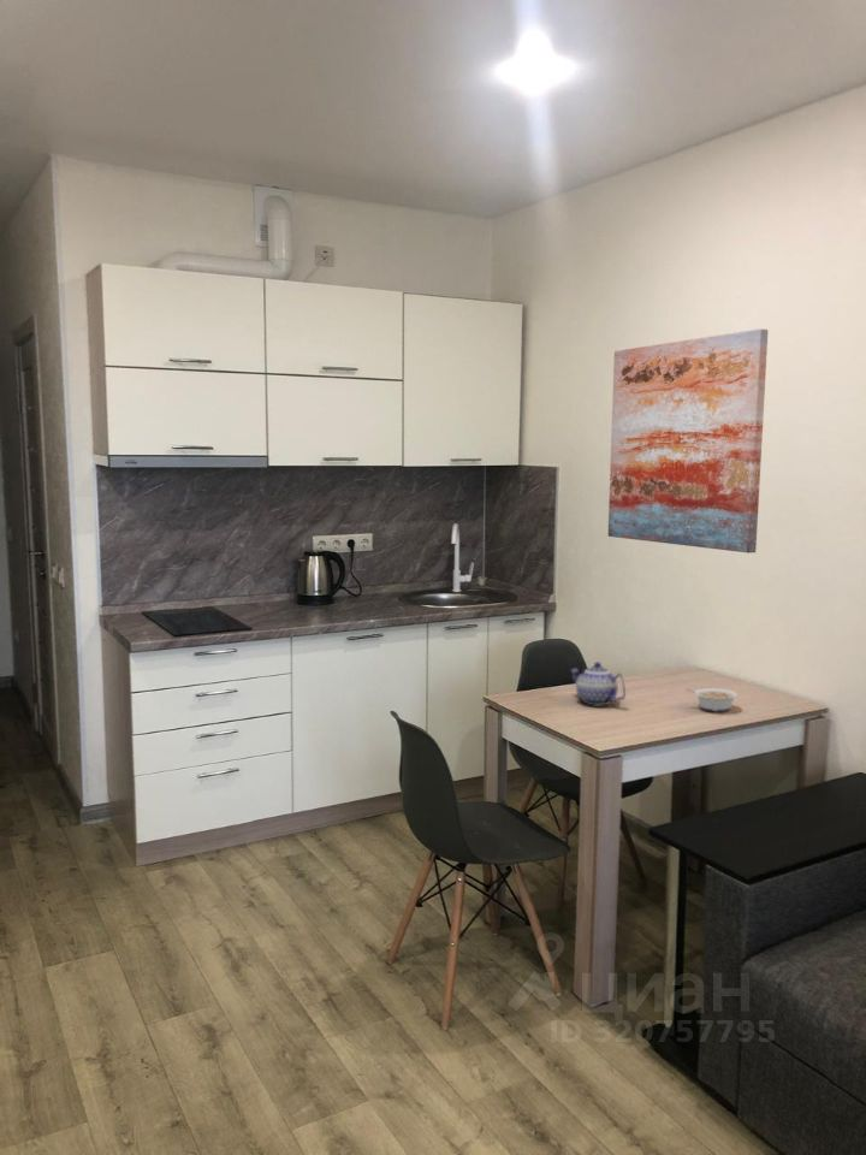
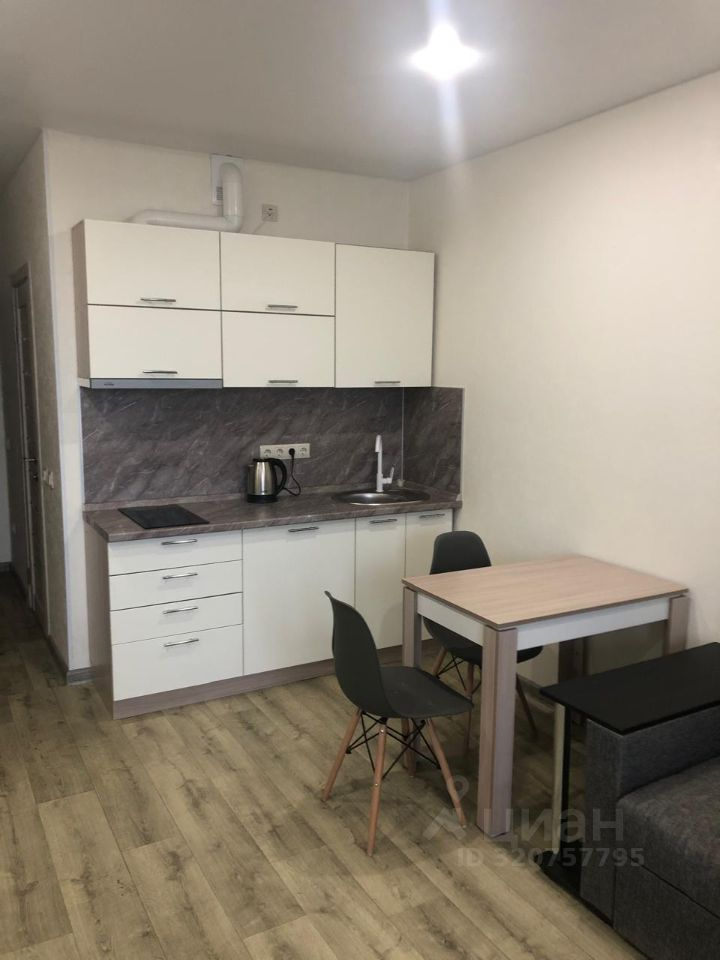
- legume [684,687,739,712]
- wall art [607,327,770,555]
- teapot [570,661,627,706]
